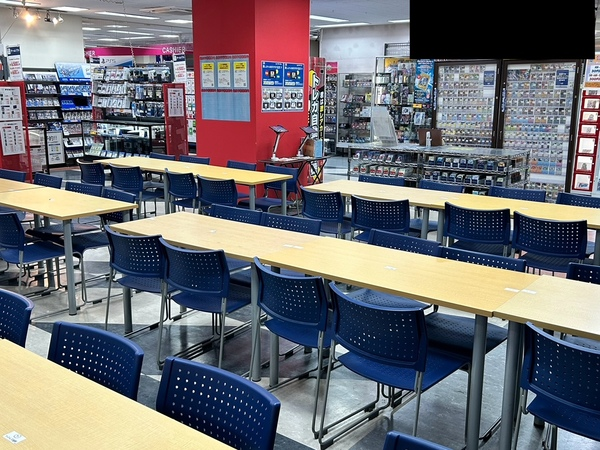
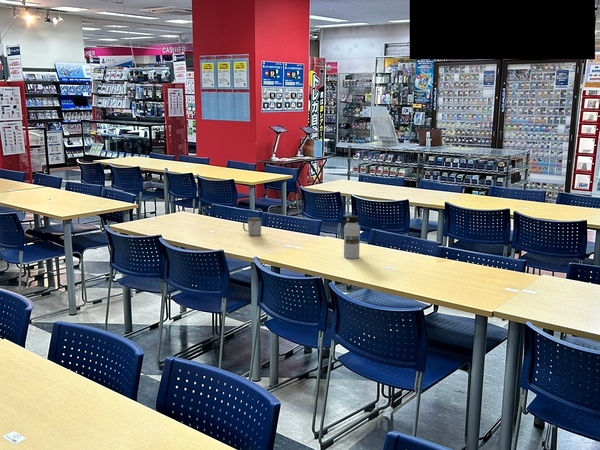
+ water bottle [343,214,361,260]
+ mug [242,216,263,237]
